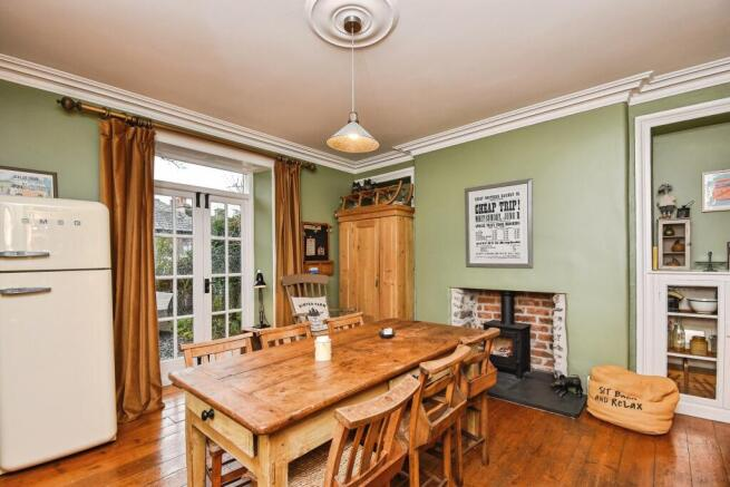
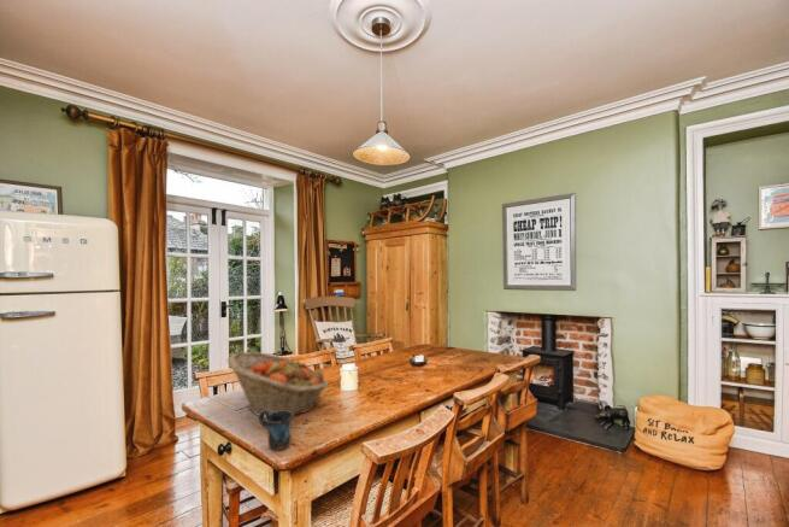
+ fruit basket [226,351,330,418]
+ mug [258,410,294,452]
